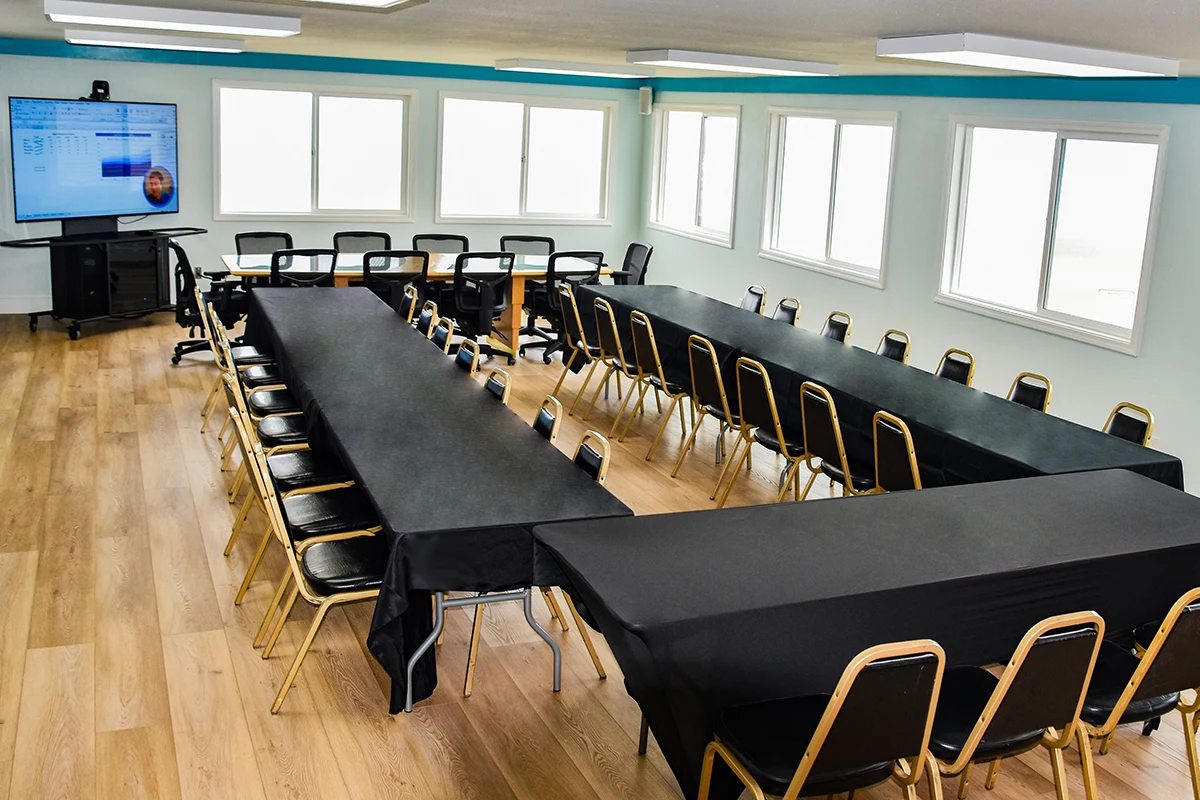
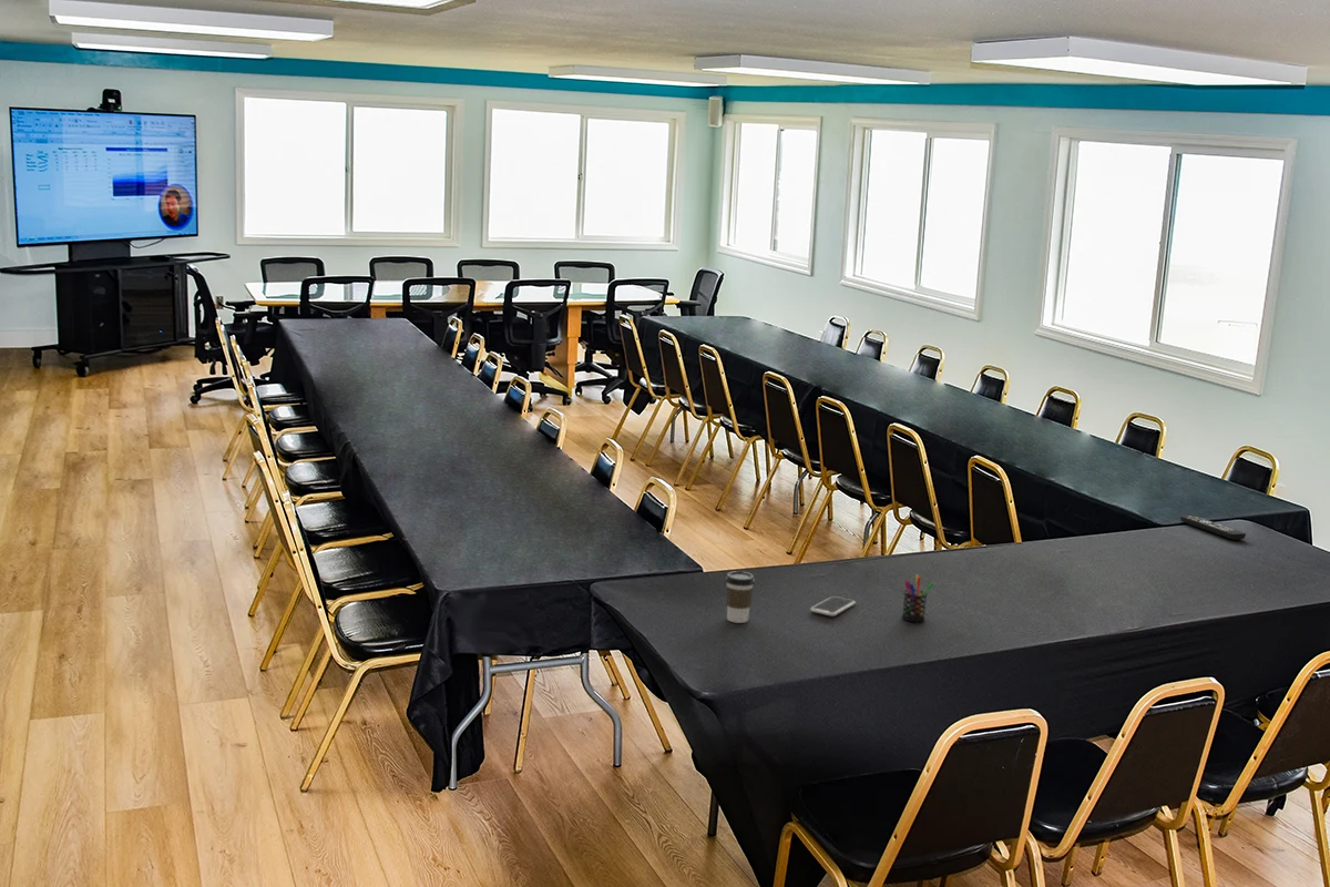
+ remote control [1179,514,1247,541]
+ coffee cup [725,570,756,624]
+ pen holder [901,573,935,623]
+ smartphone [809,595,857,618]
